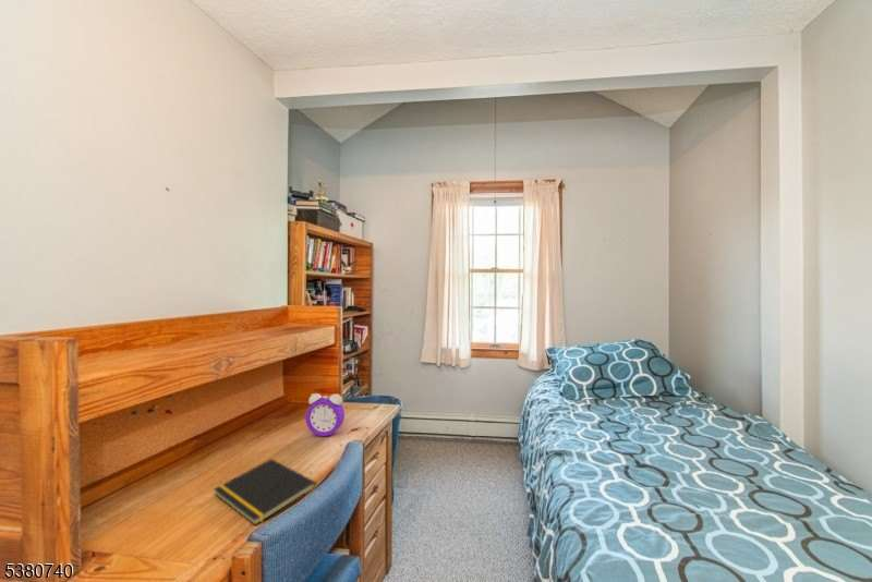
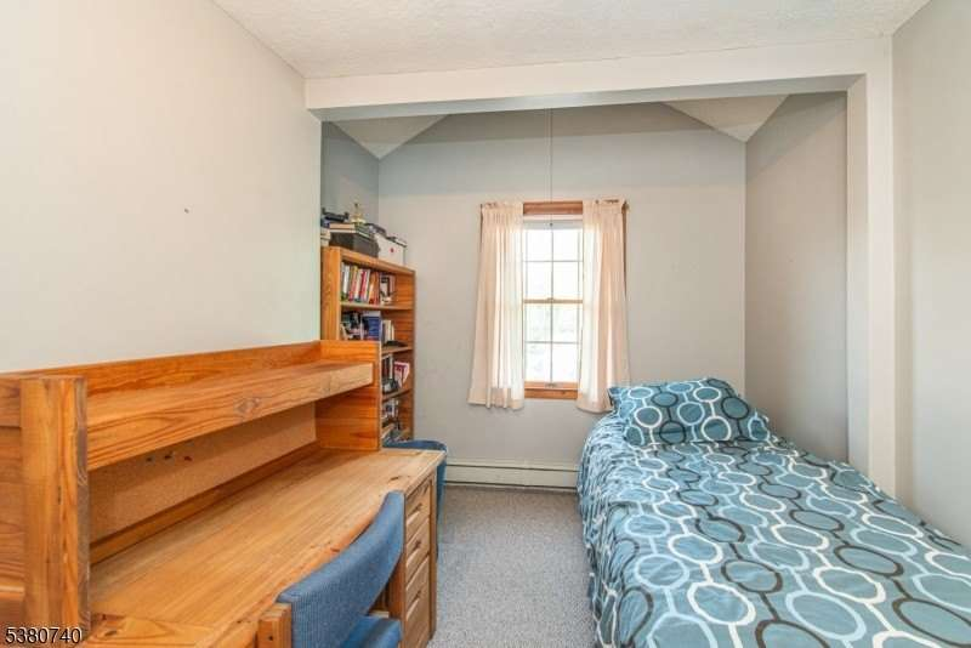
- alarm clock [304,392,346,437]
- notepad [213,458,317,526]
